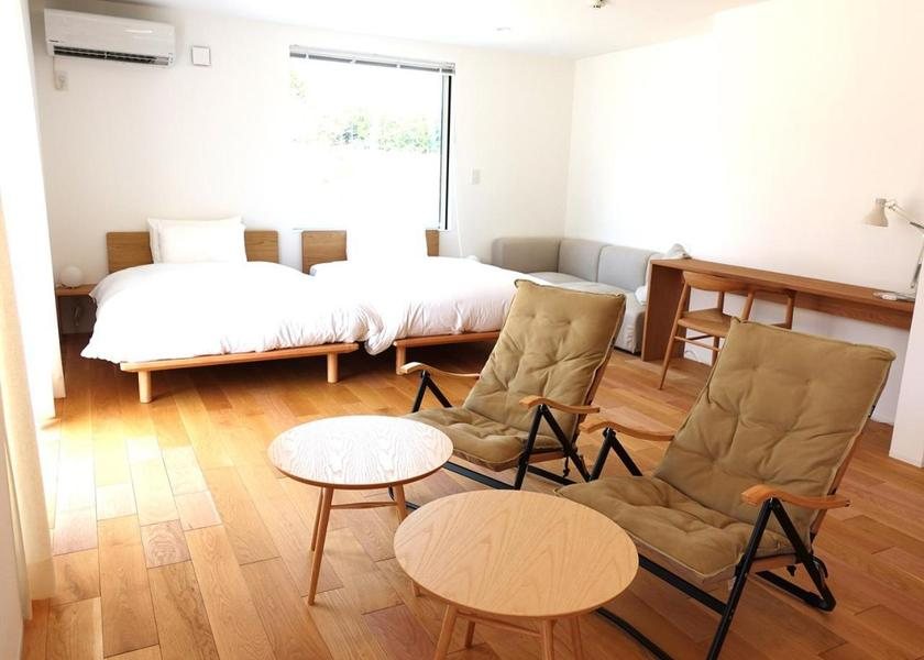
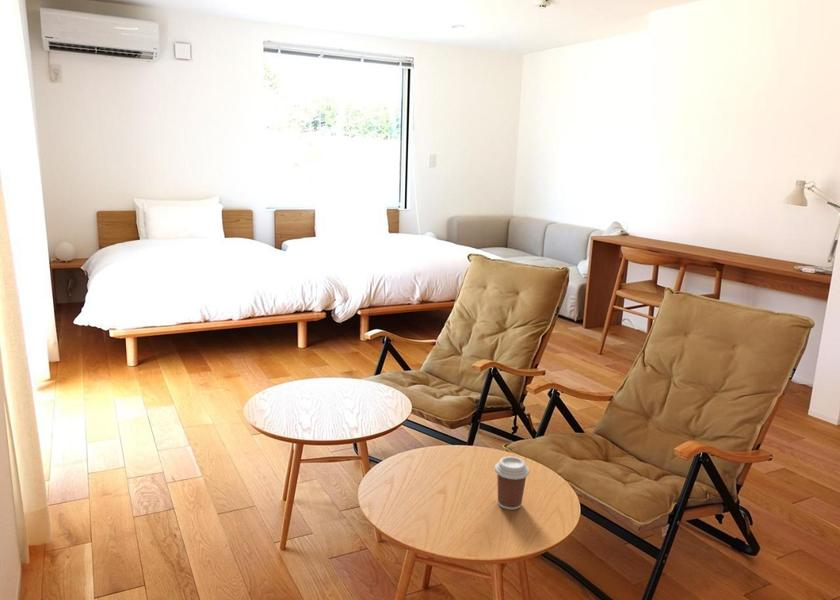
+ coffee cup [494,456,530,511]
